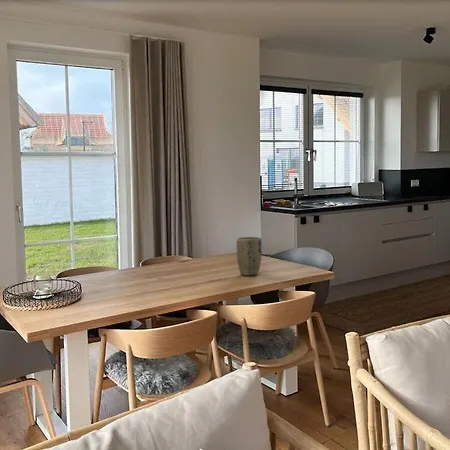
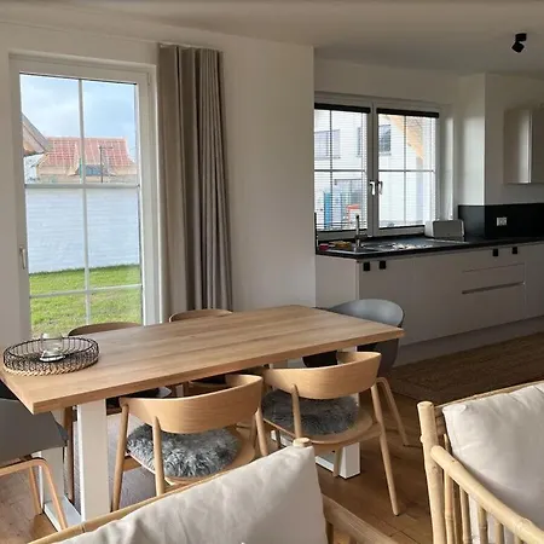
- plant pot [235,236,263,277]
